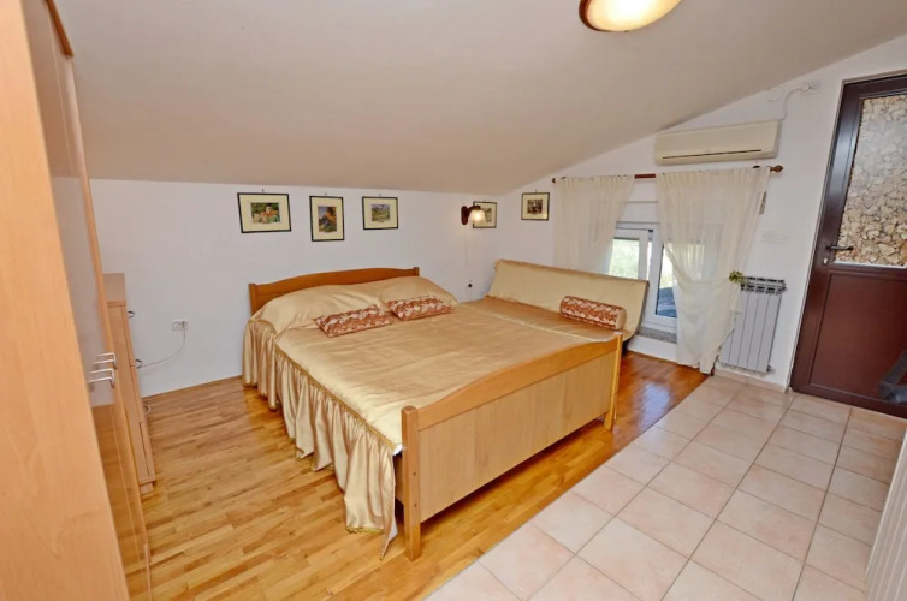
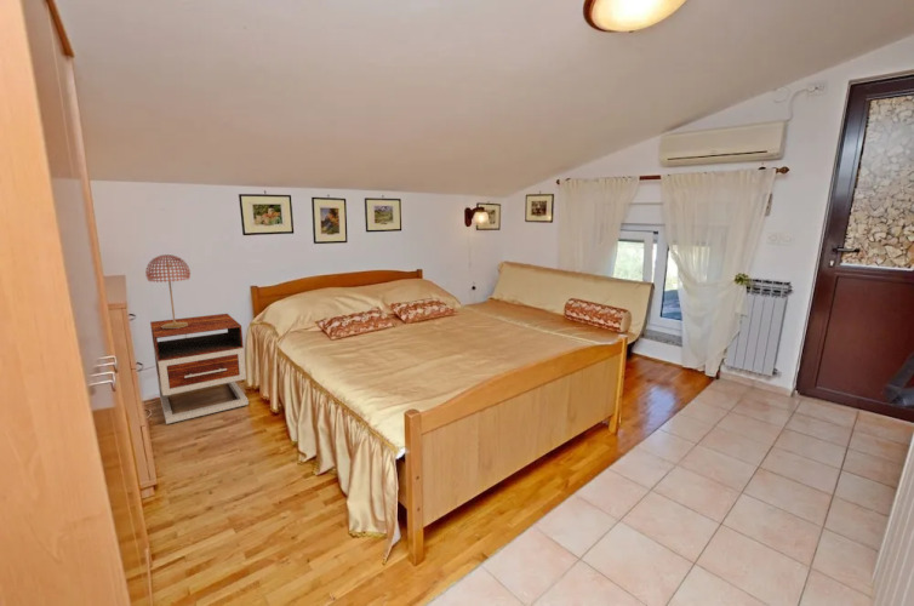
+ nightstand [149,313,250,425]
+ table lamp [144,253,192,328]
